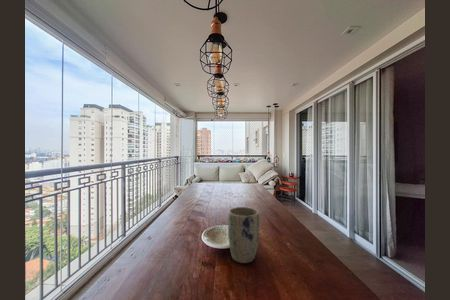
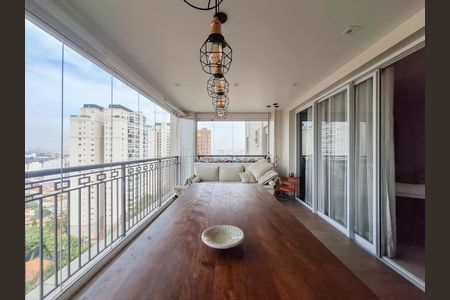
- plant pot [227,206,260,264]
